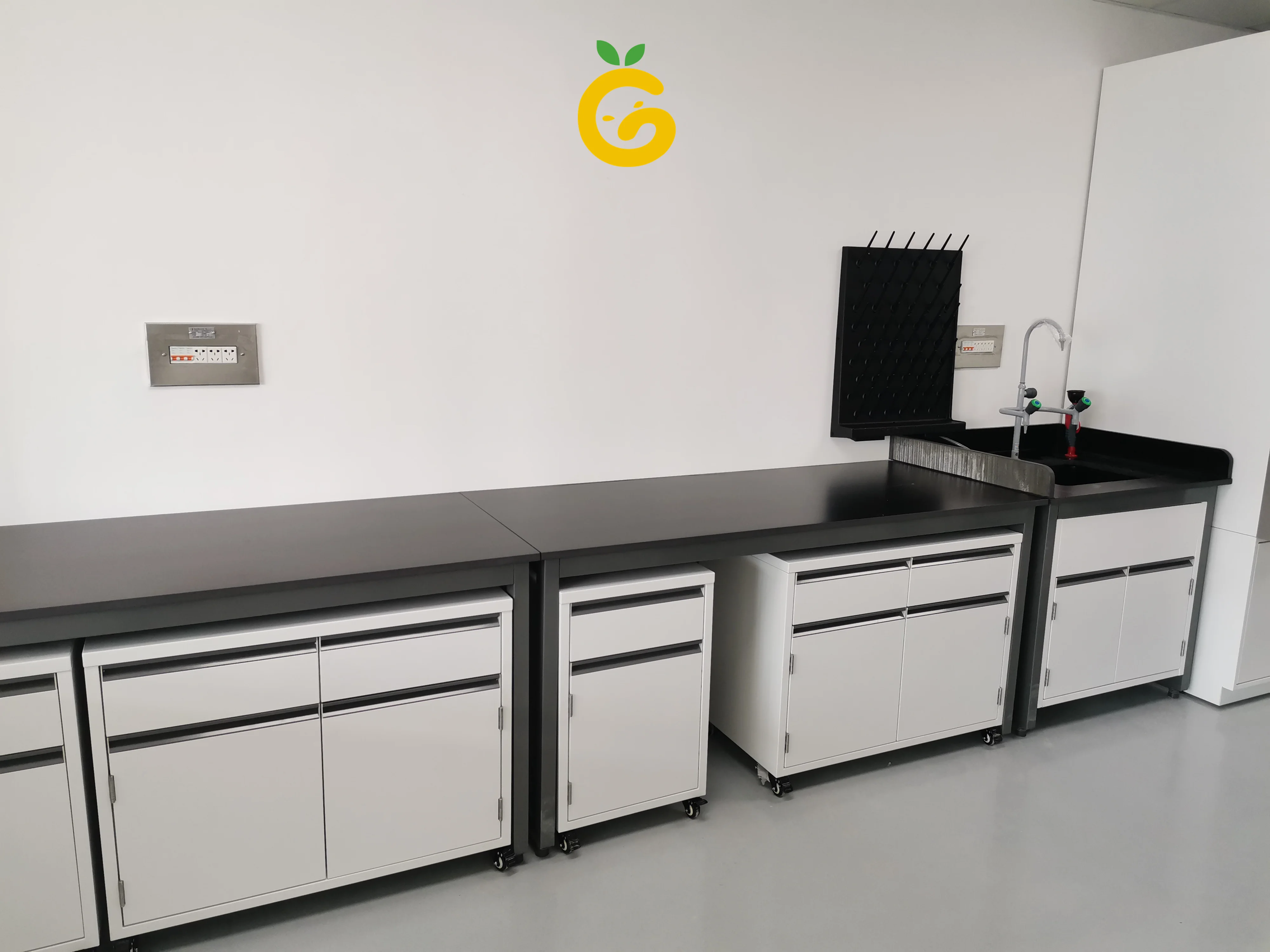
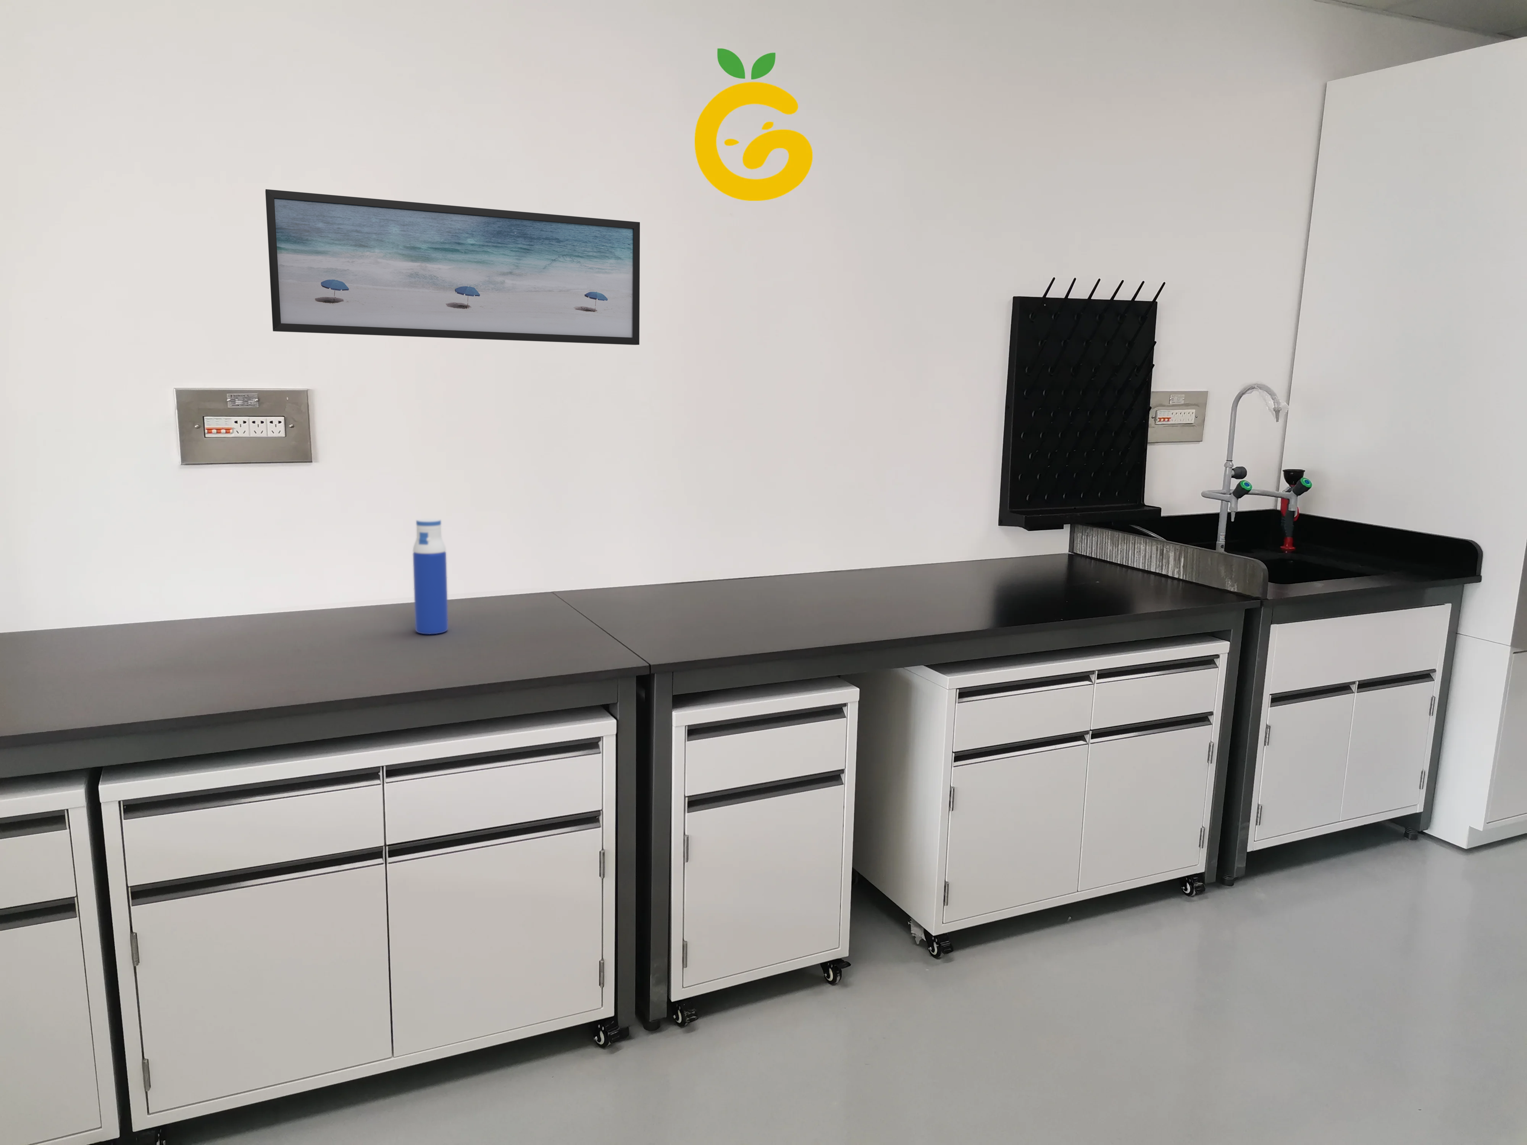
+ wall art [265,189,640,345]
+ water bottle [412,518,448,635]
